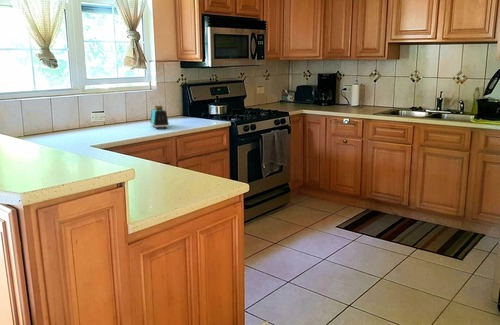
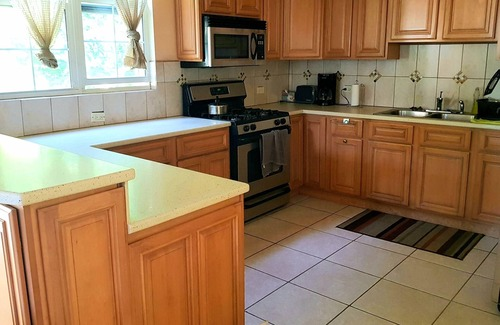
- toaster [149,105,170,130]
